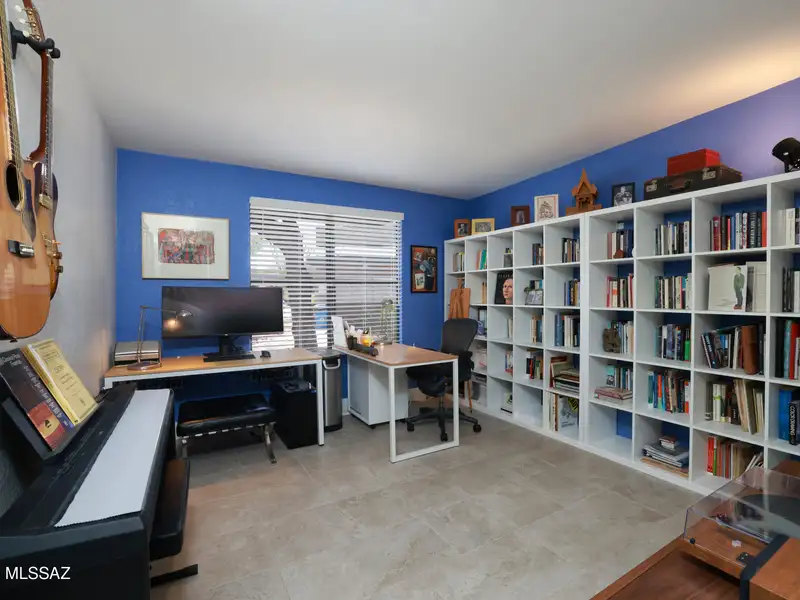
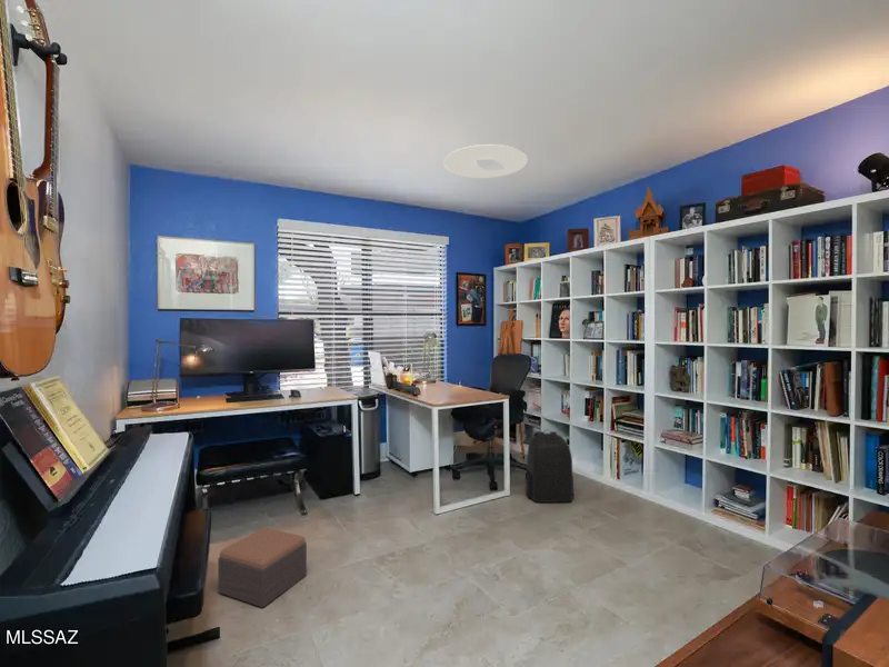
+ footstool [217,526,308,608]
+ backpack [525,429,576,504]
+ ceiling light [442,143,529,179]
